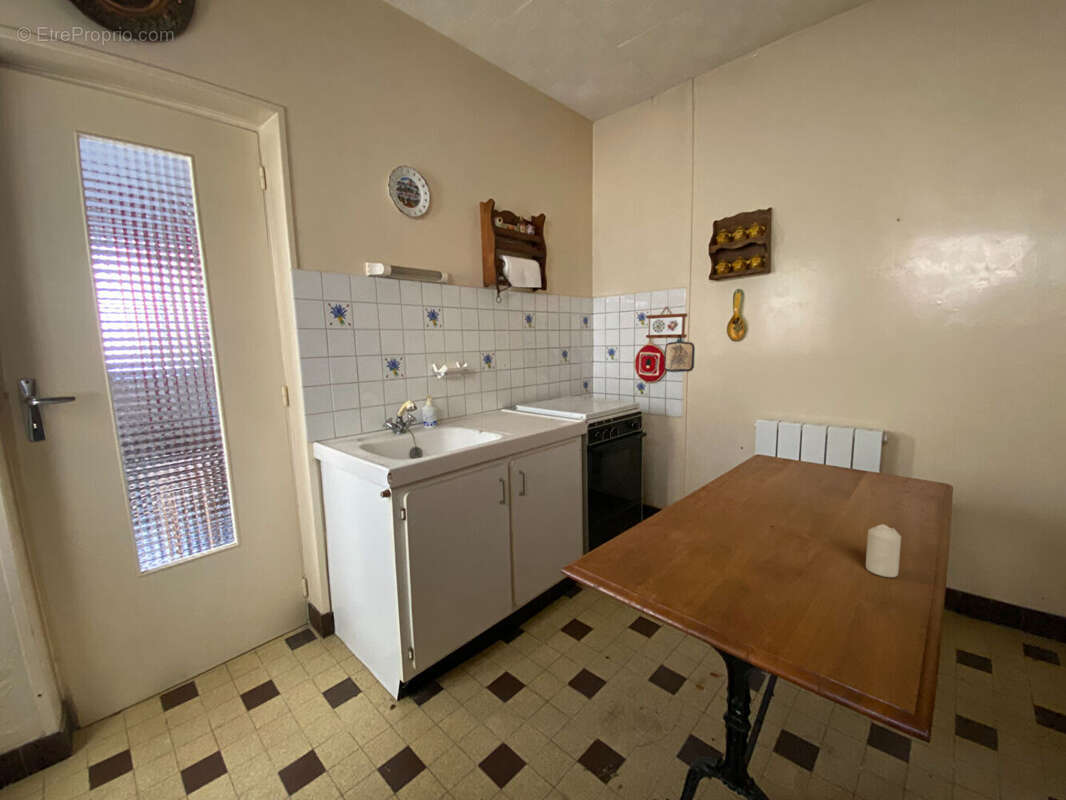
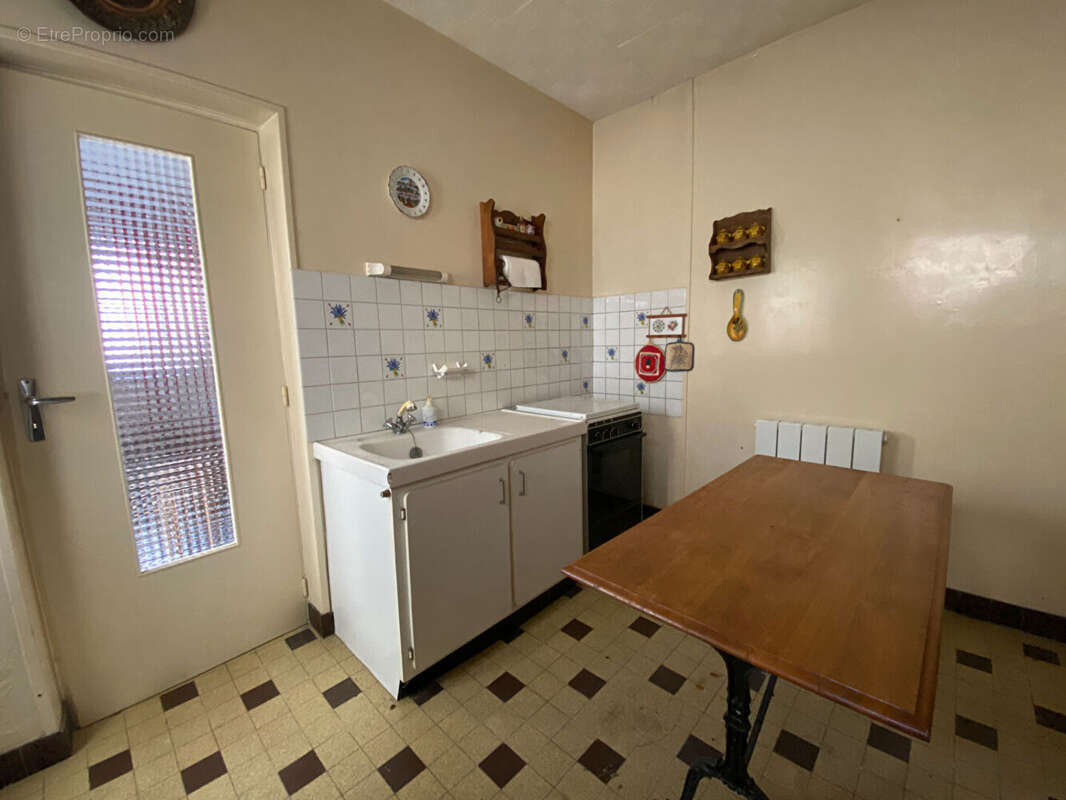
- candle [865,523,902,578]
